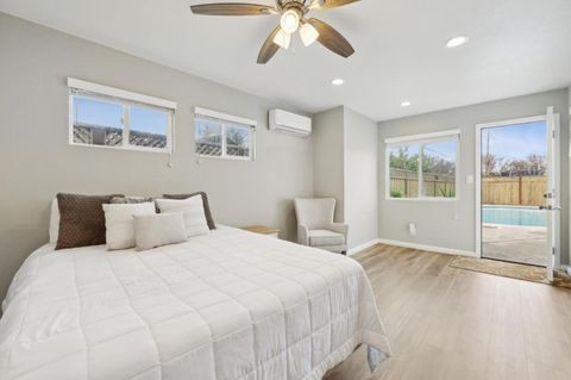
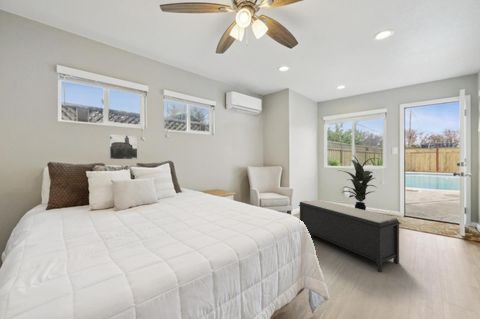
+ bench [298,199,402,273]
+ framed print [108,133,138,160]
+ indoor plant [338,154,379,210]
